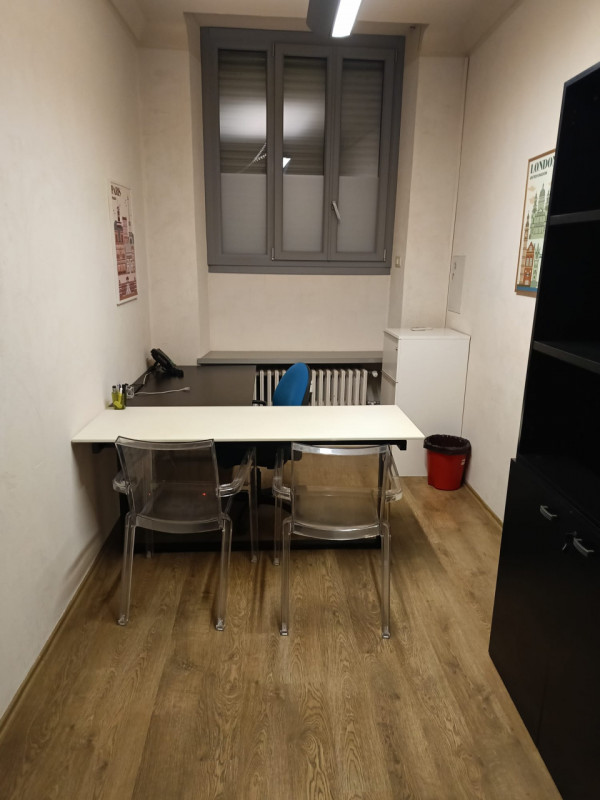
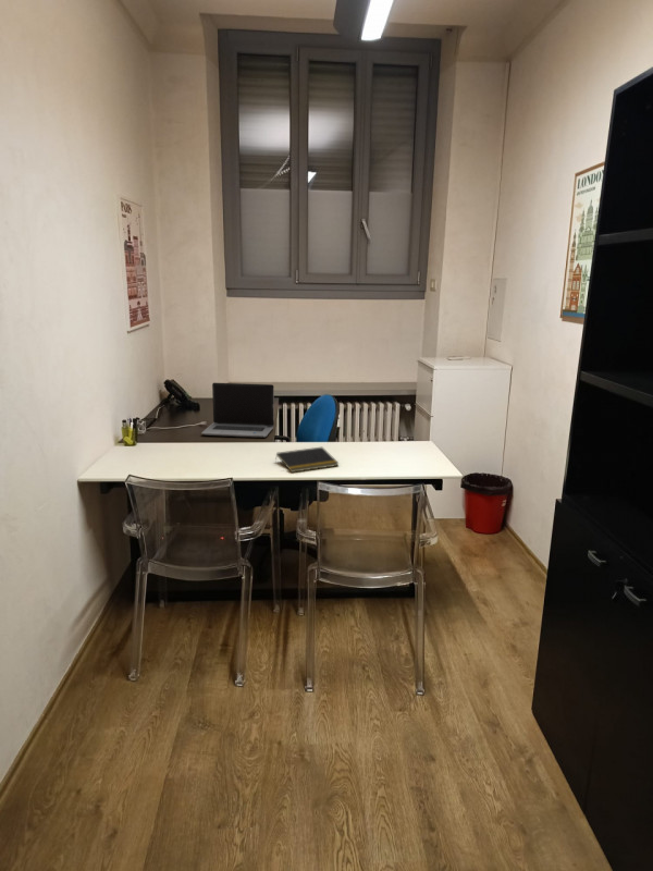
+ notepad [274,446,340,474]
+ laptop computer [200,382,275,439]
